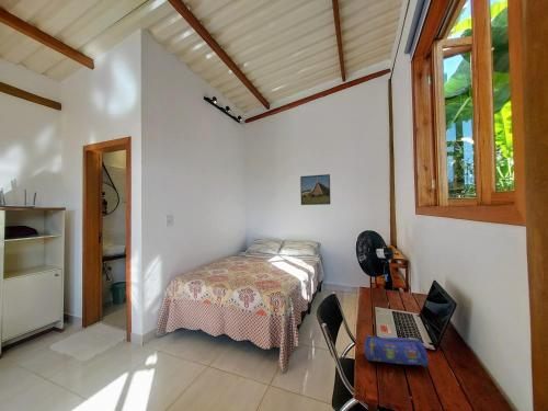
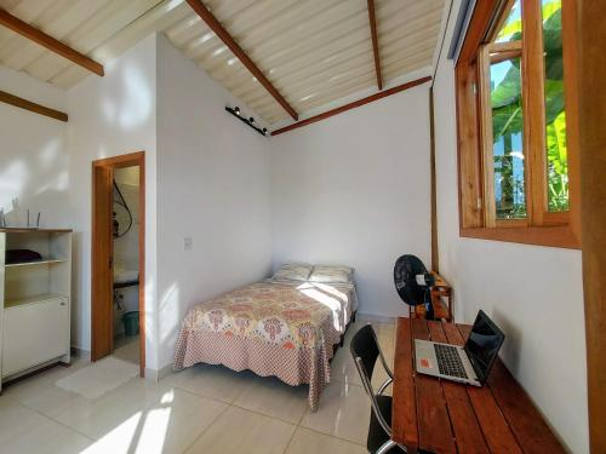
- pencil case [363,334,430,367]
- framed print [299,173,331,206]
